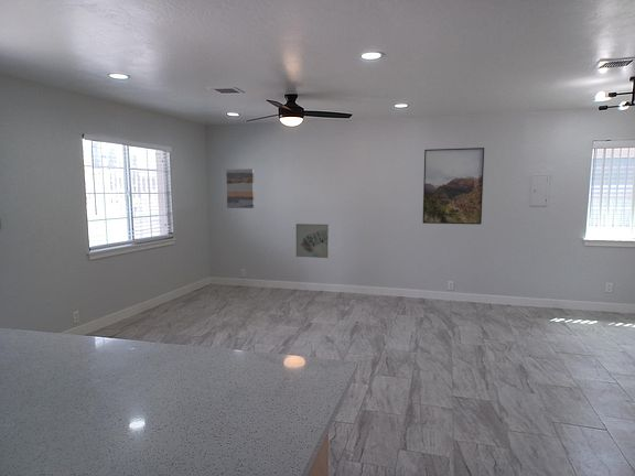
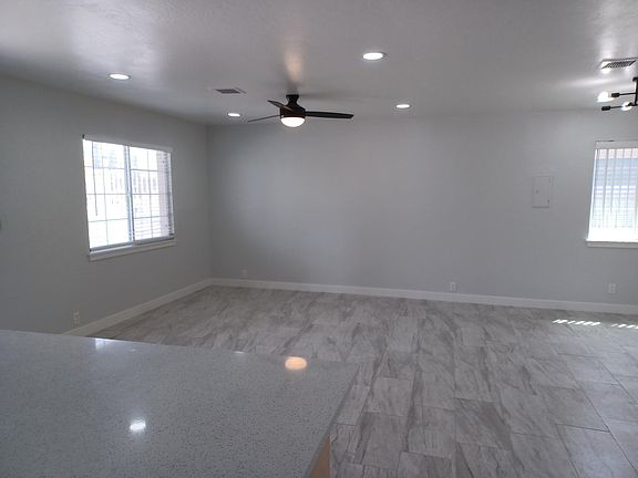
- wall art [225,167,255,209]
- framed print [422,147,485,226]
- wall art [295,223,330,259]
